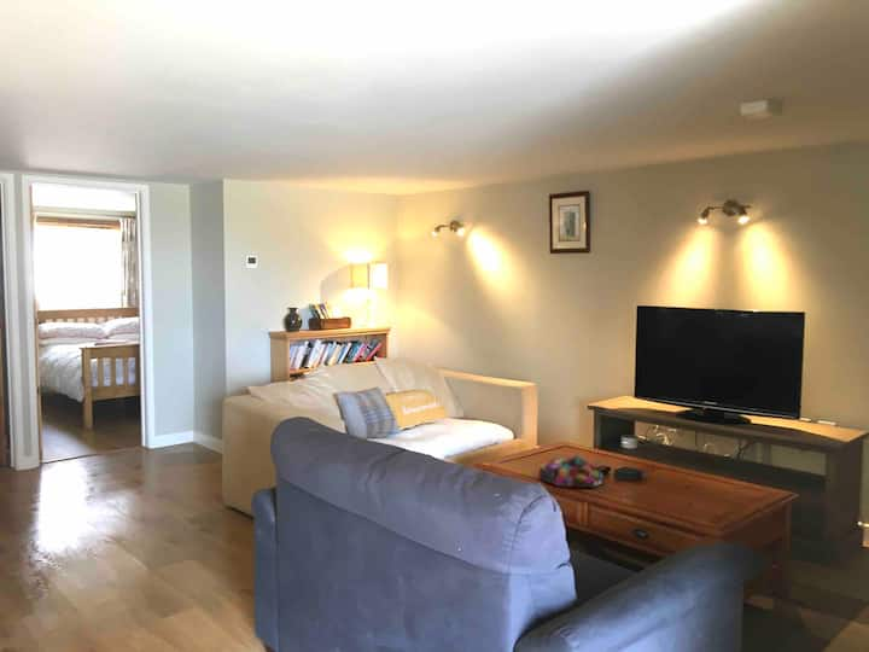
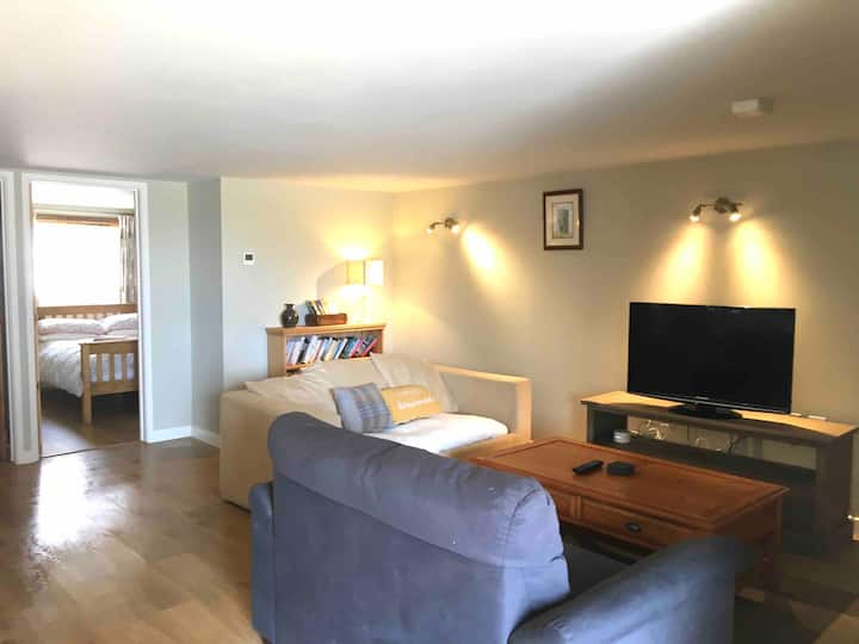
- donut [538,454,605,489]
